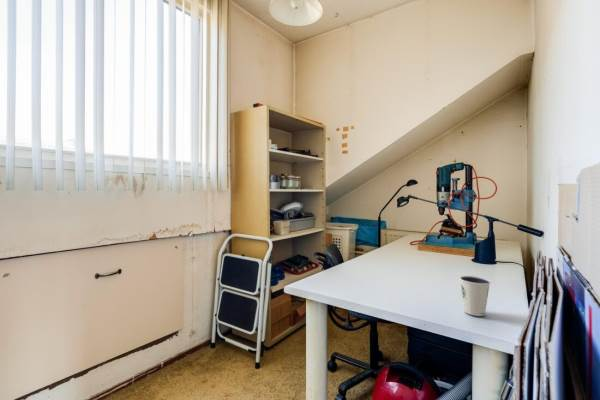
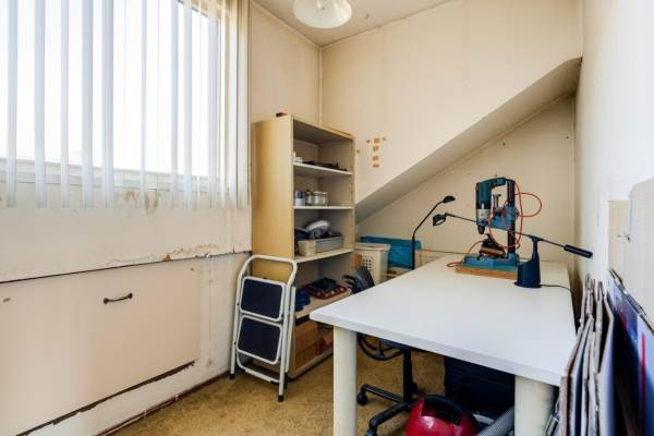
- dixie cup [459,275,491,317]
